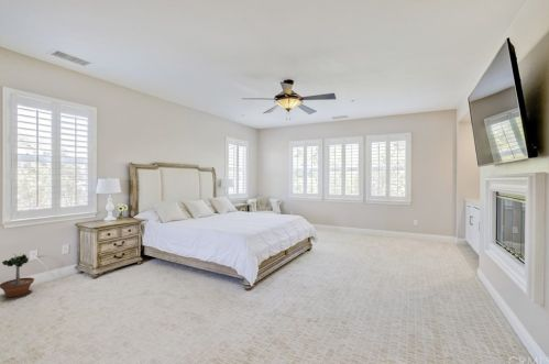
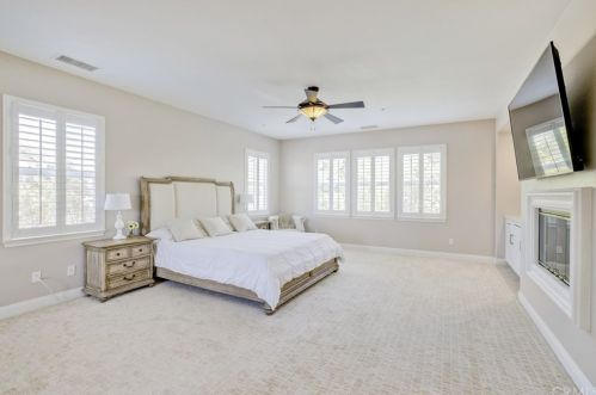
- potted tree [0,253,35,298]
